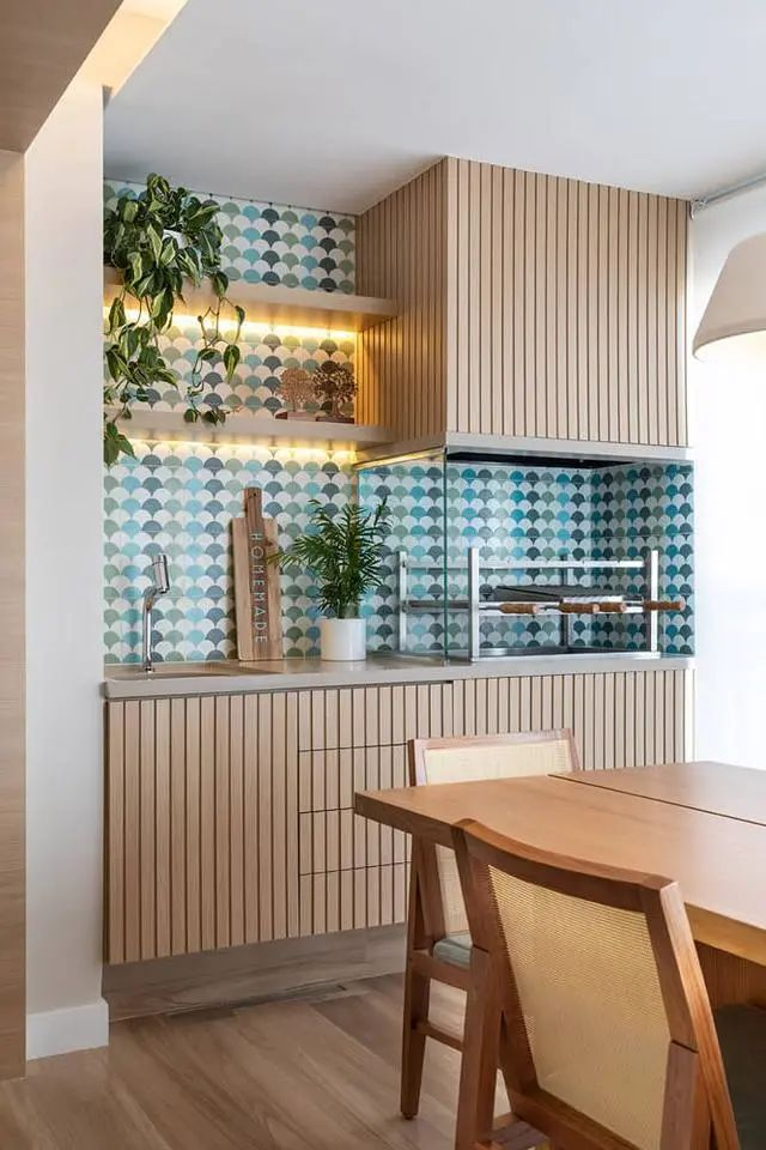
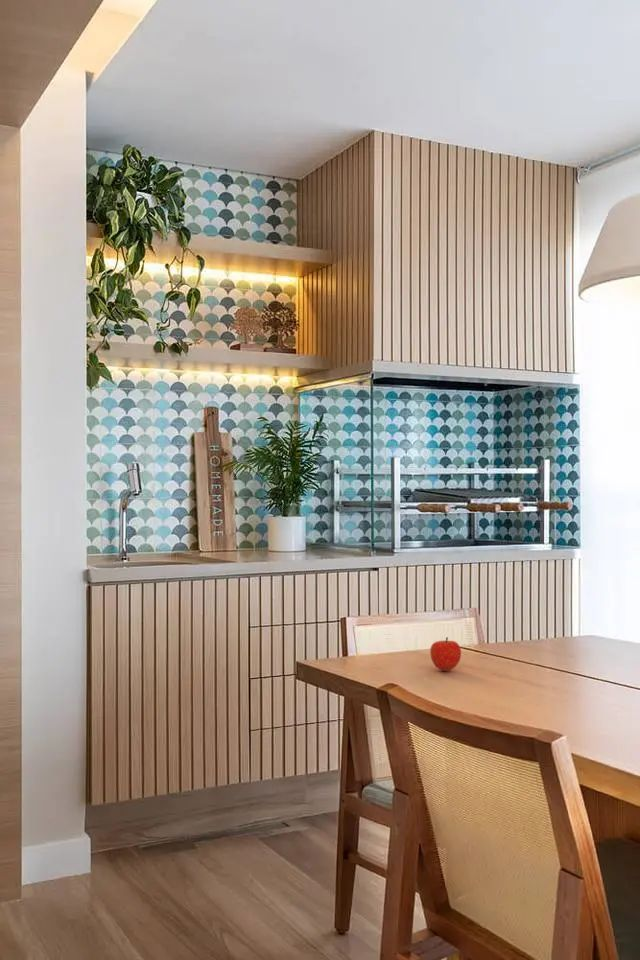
+ fruit [429,636,462,672]
